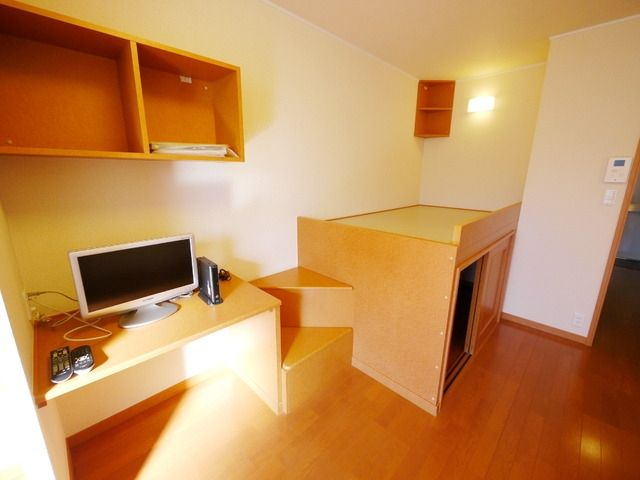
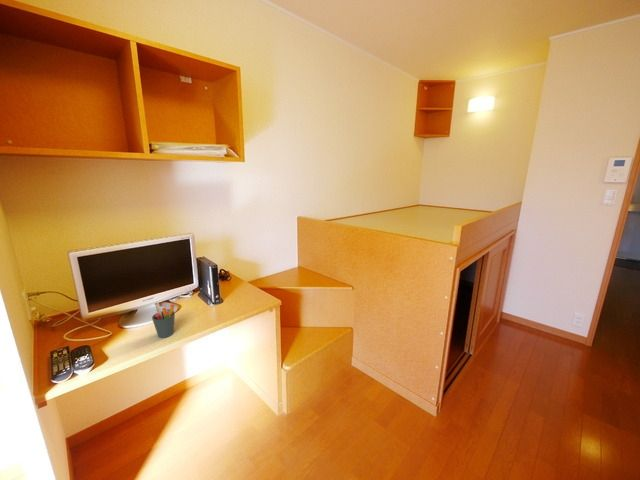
+ pen holder [151,301,176,339]
